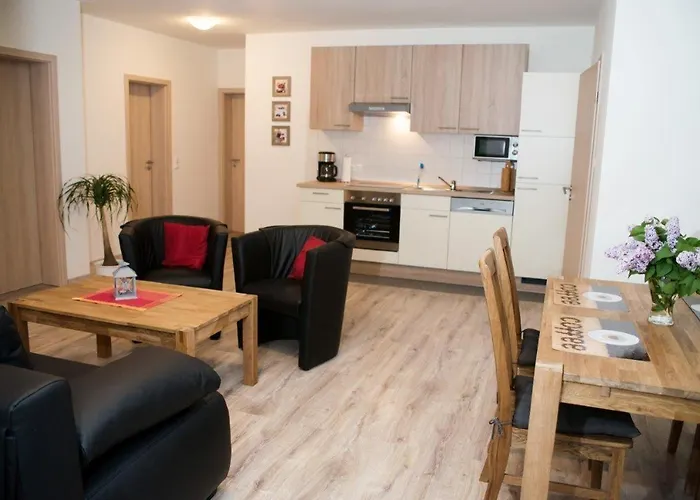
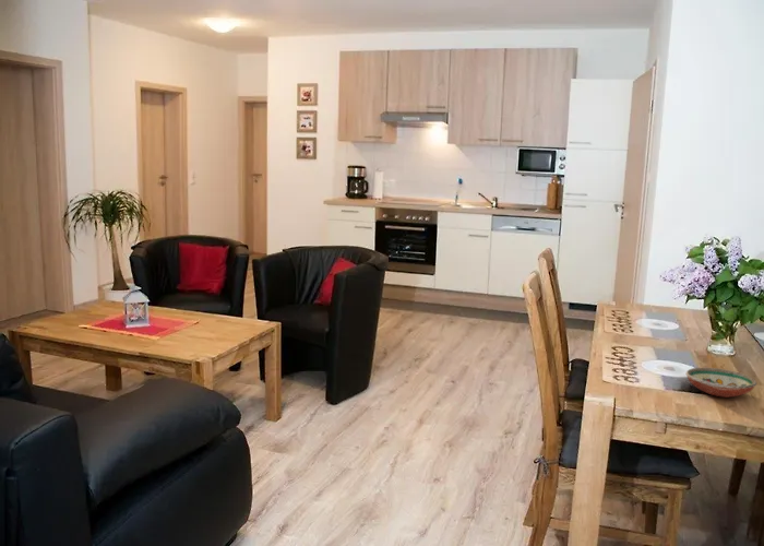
+ decorative bowl [685,367,757,399]
